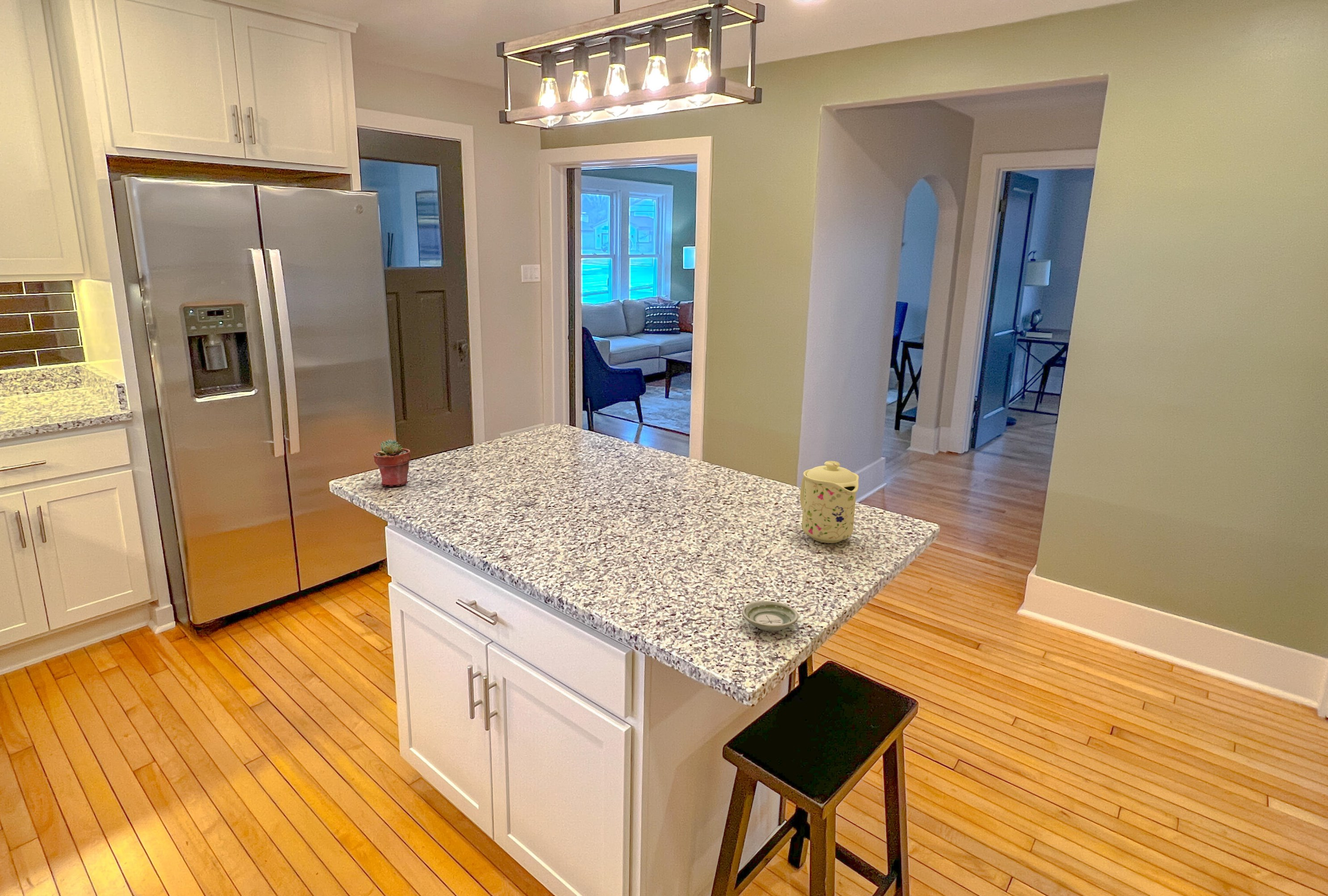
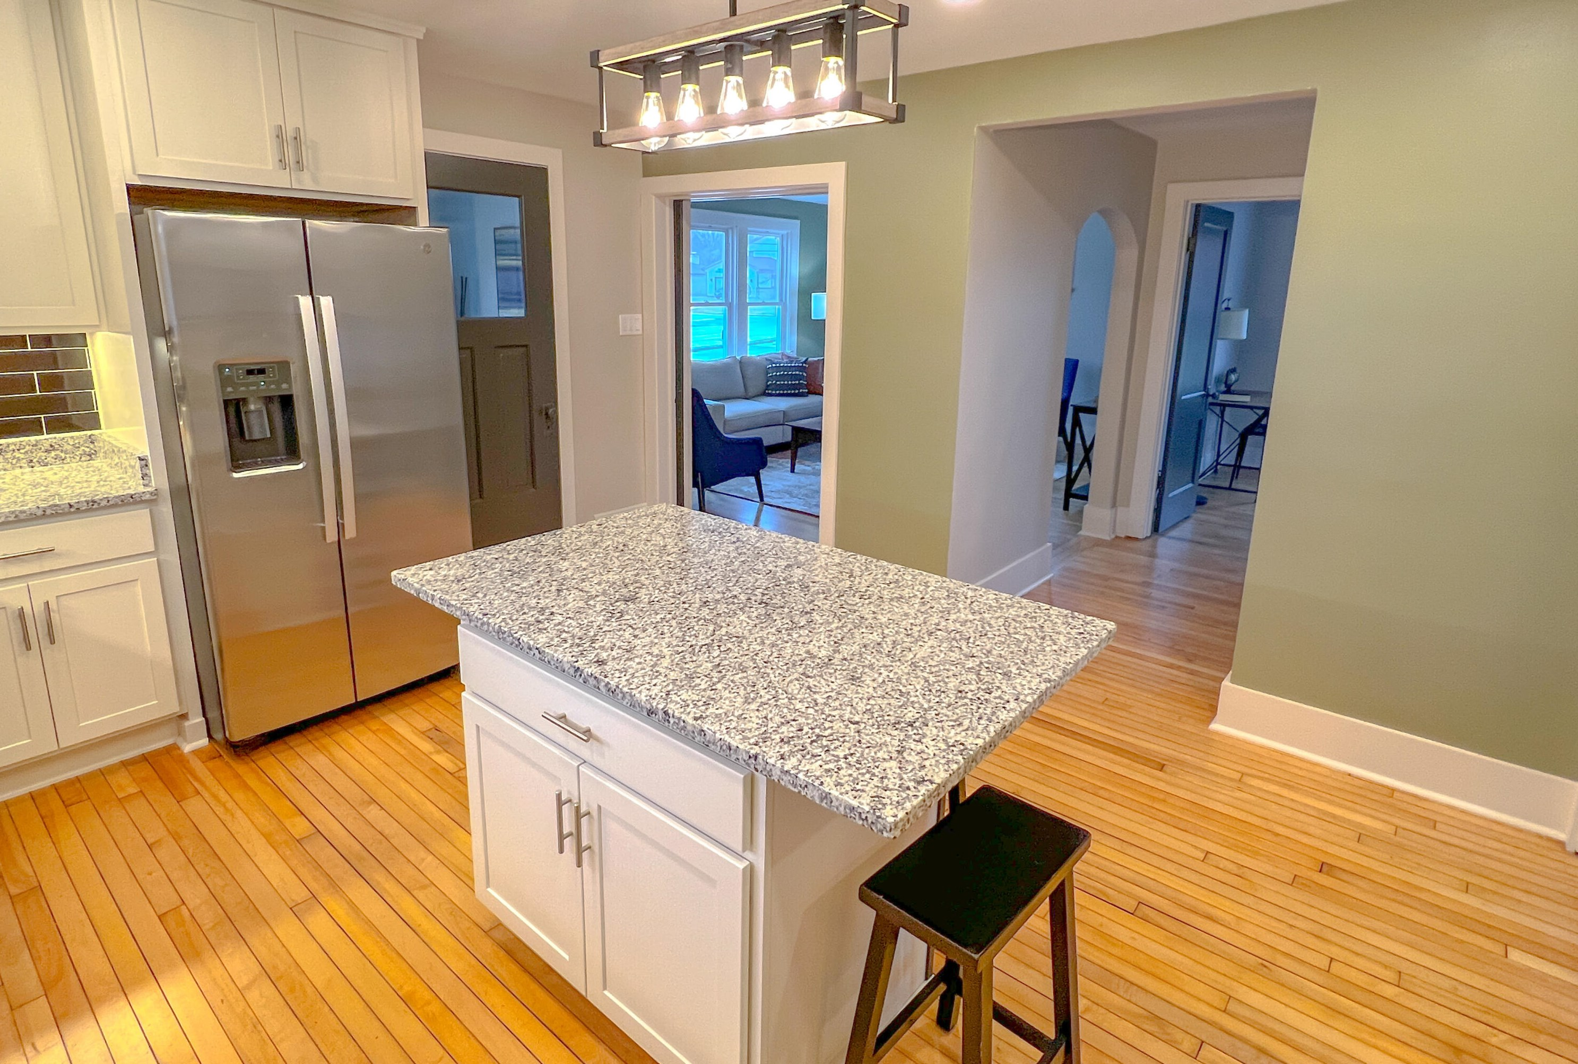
- mug [800,461,859,543]
- saucer [742,600,799,632]
- potted succulent [373,439,411,487]
